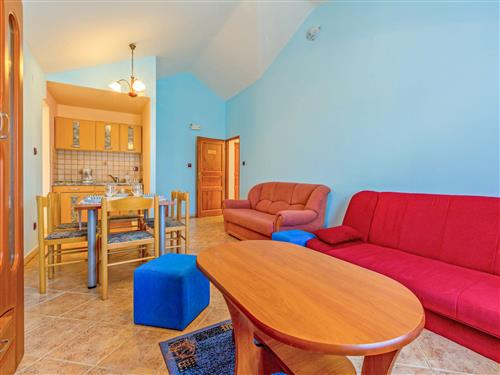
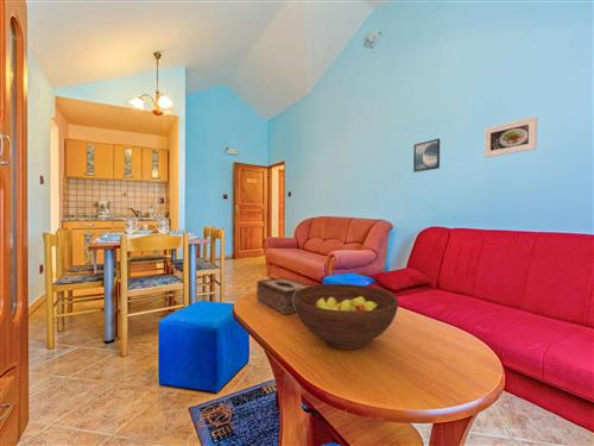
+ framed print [412,138,441,174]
+ fruit bowl [293,283,399,351]
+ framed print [484,115,538,158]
+ tissue box [255,276,311,315]
